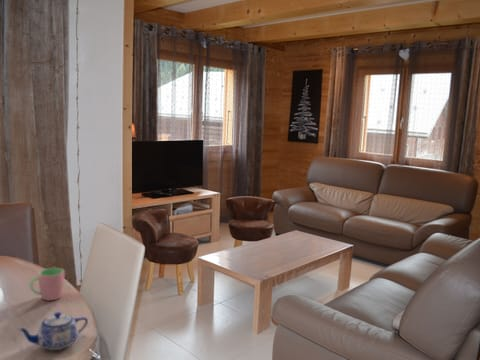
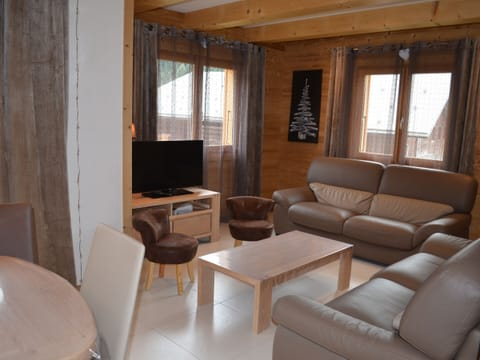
- cup [28,267,65,301]
- teapot [16,311,89,351]
